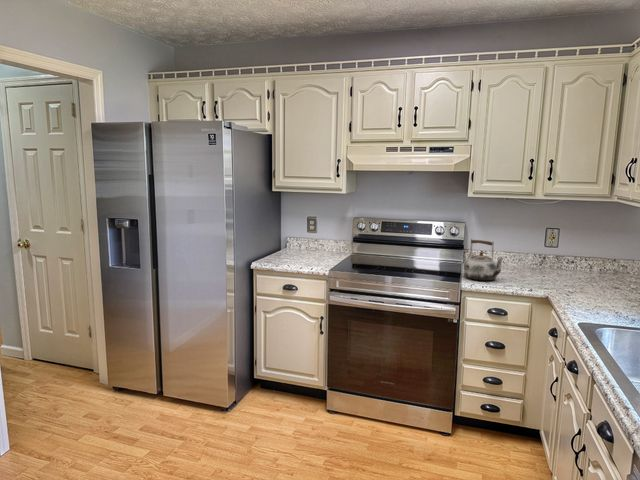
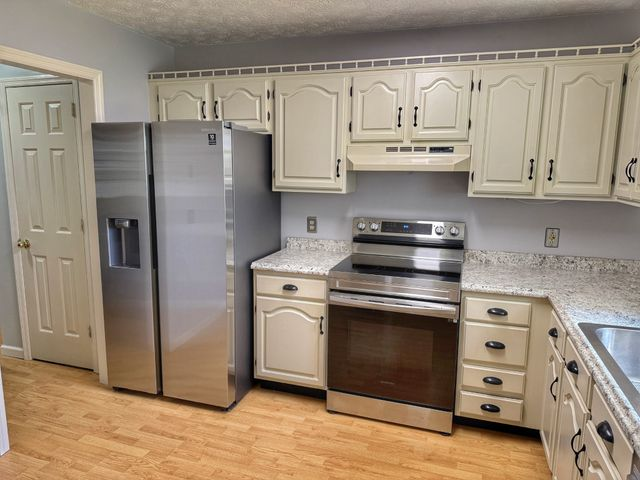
- kettle [463,238,506,282]
